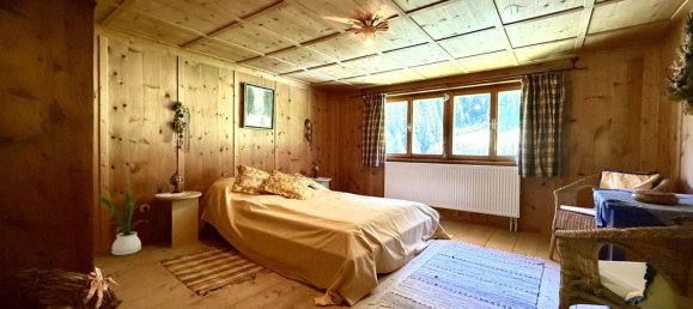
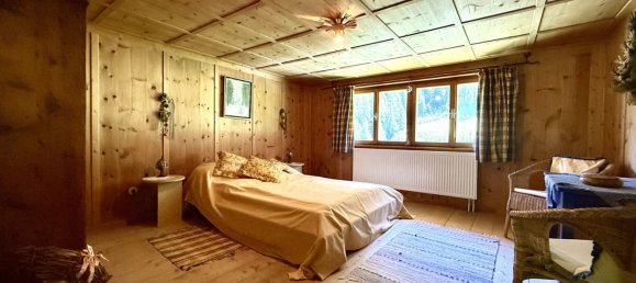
- house plant [93,182,150,256]
